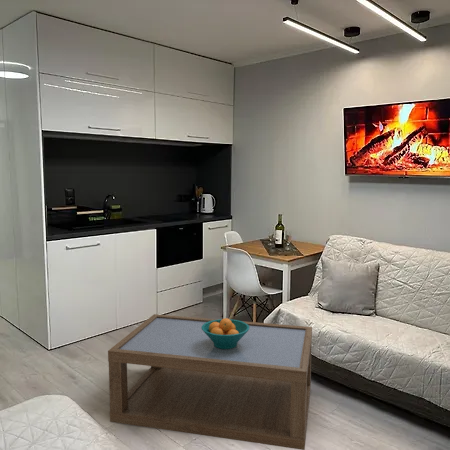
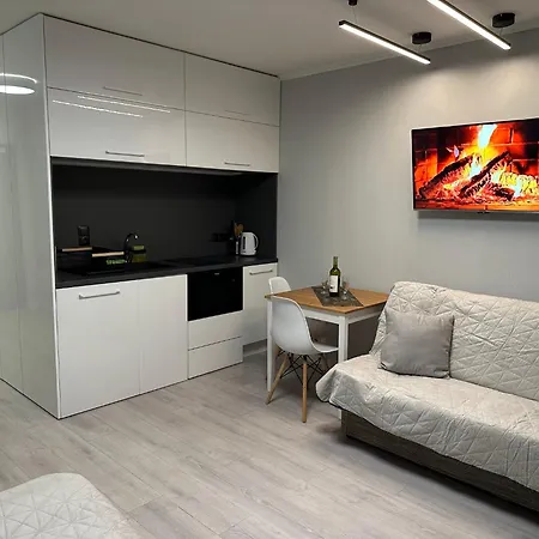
- fruit bowl [201,317,249,349]
- coffee table [107,313,313,450]
